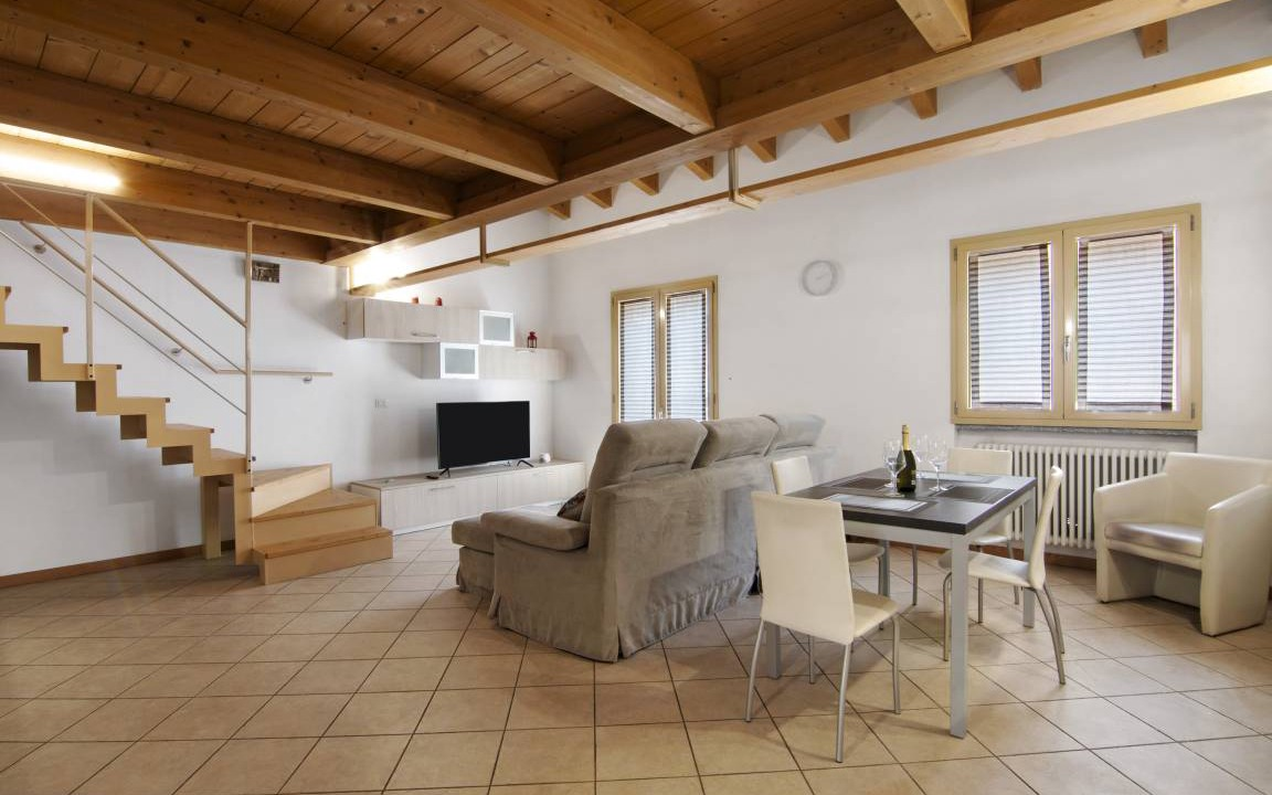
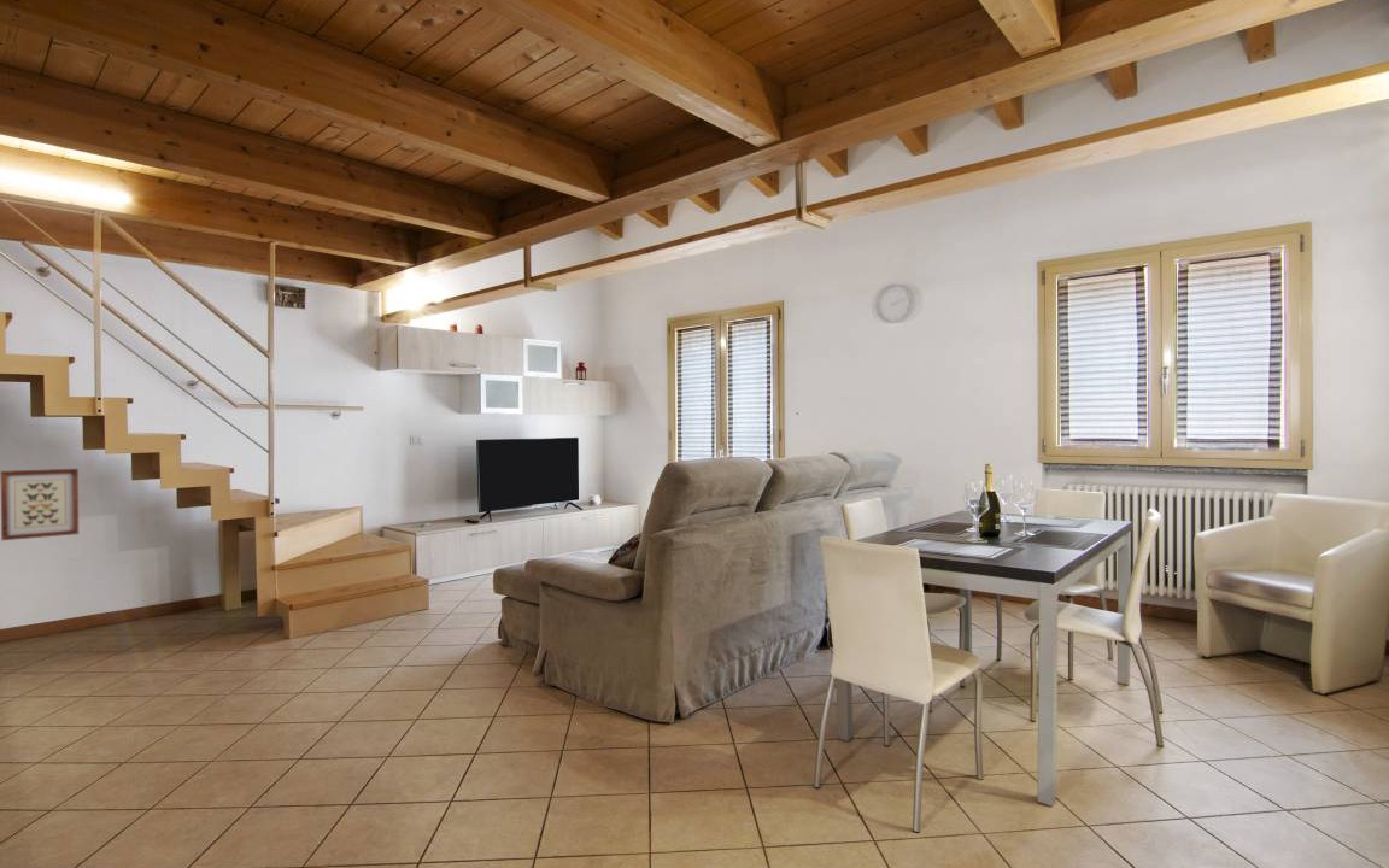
+ wall art [0,468,80,541]
